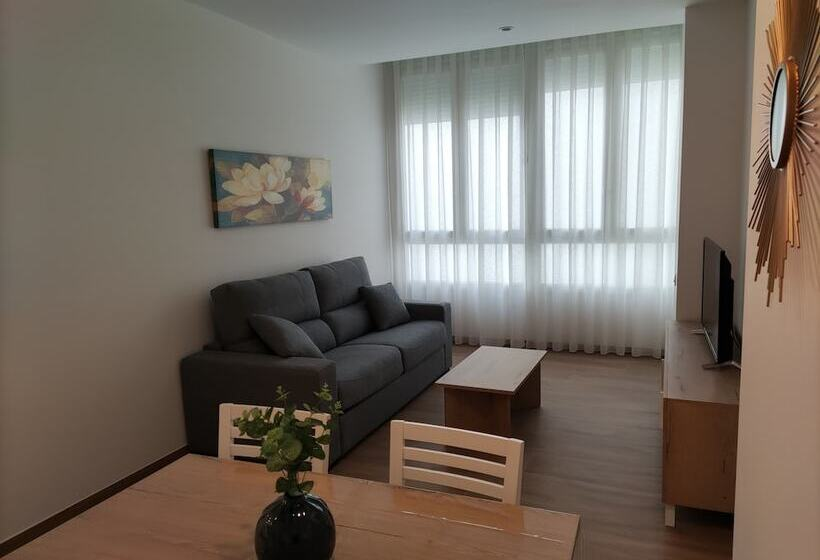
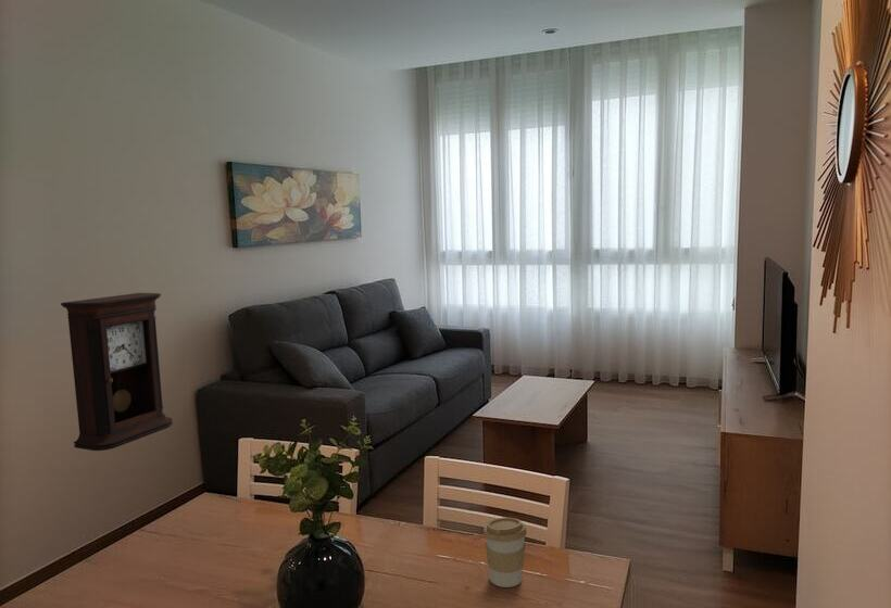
+ pendulum clock [60,292,174,452]
+ coffee cup [482,517,528,588]
